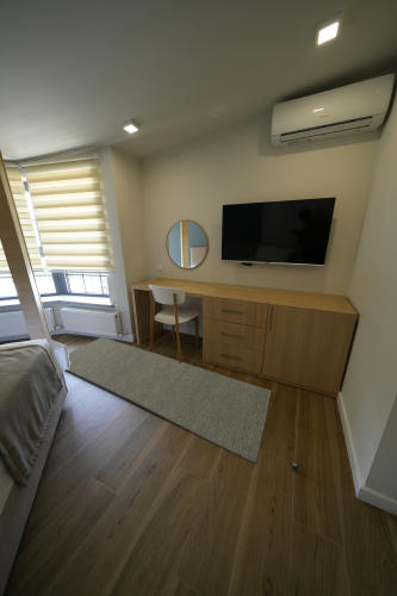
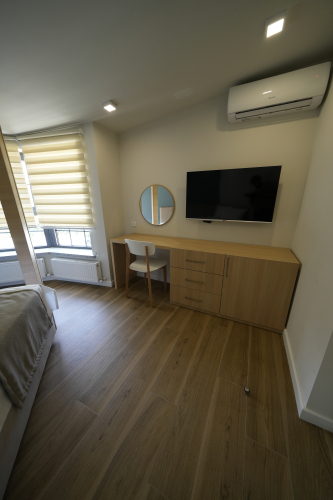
- rug [64,336,272,465]
